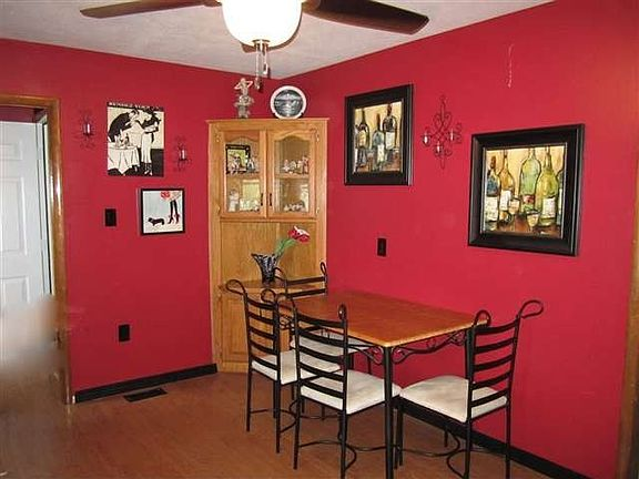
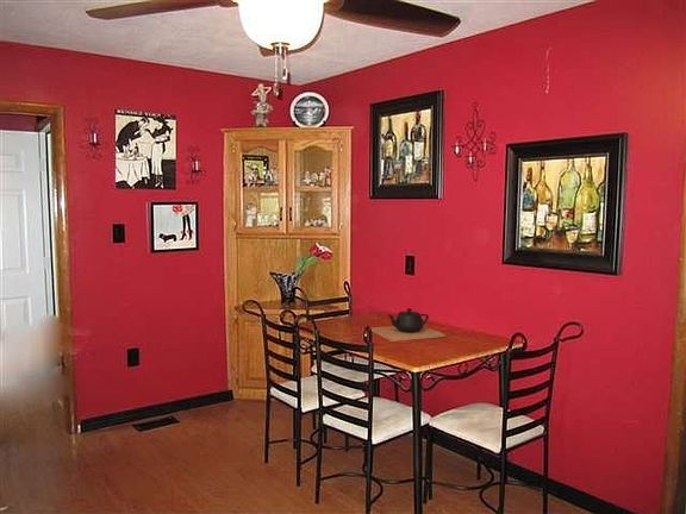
+ teapot [370,307,447,343]
